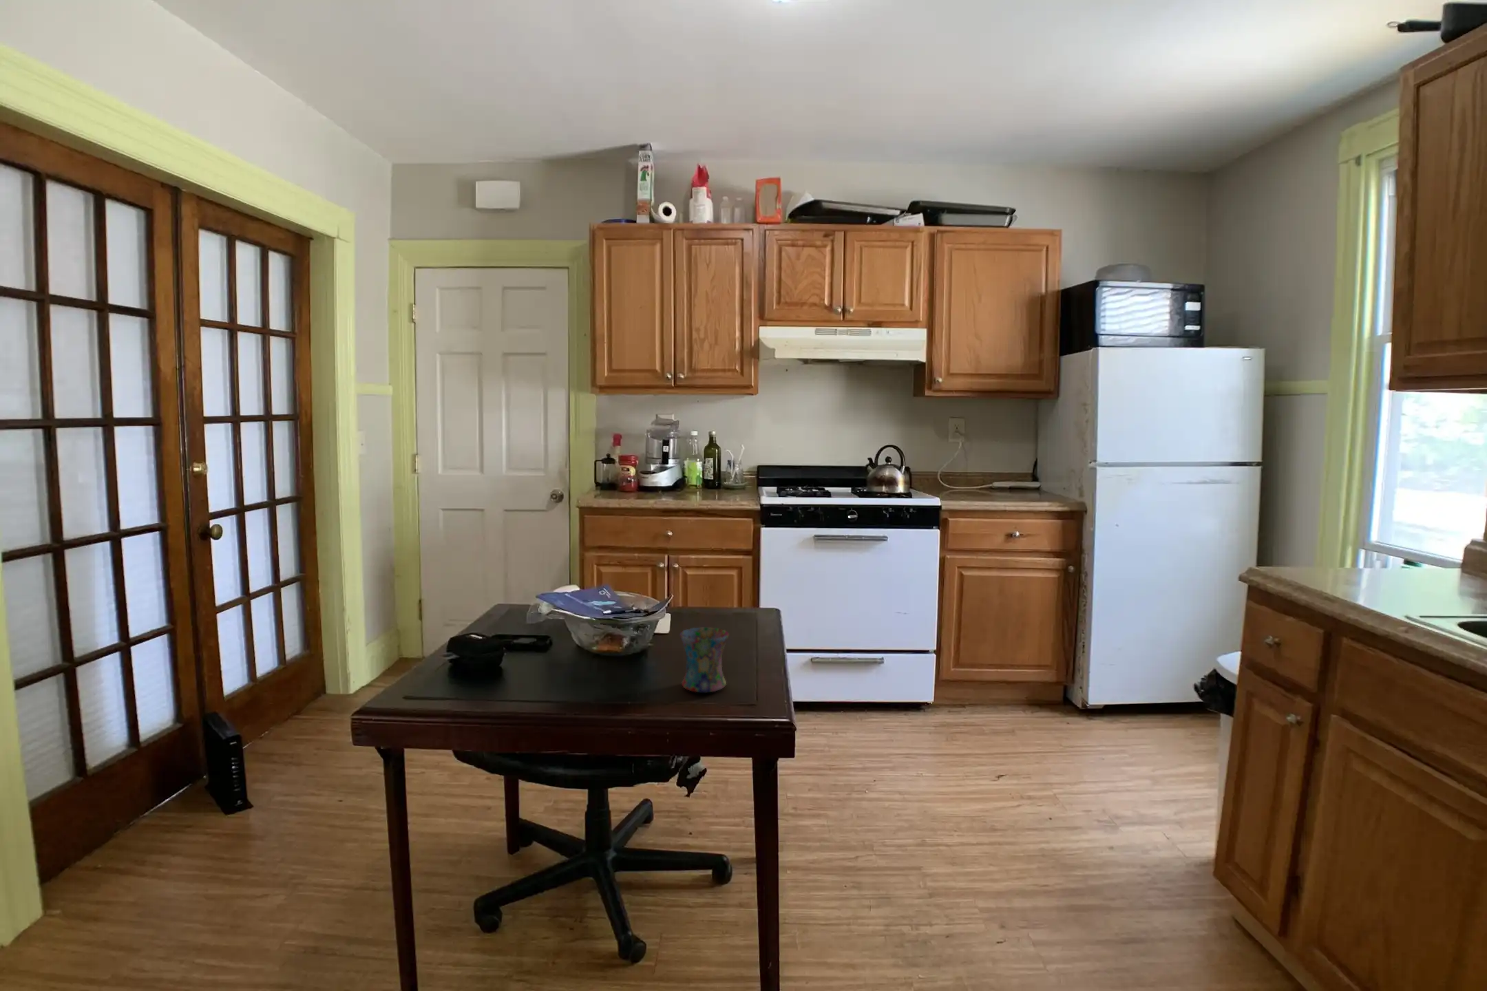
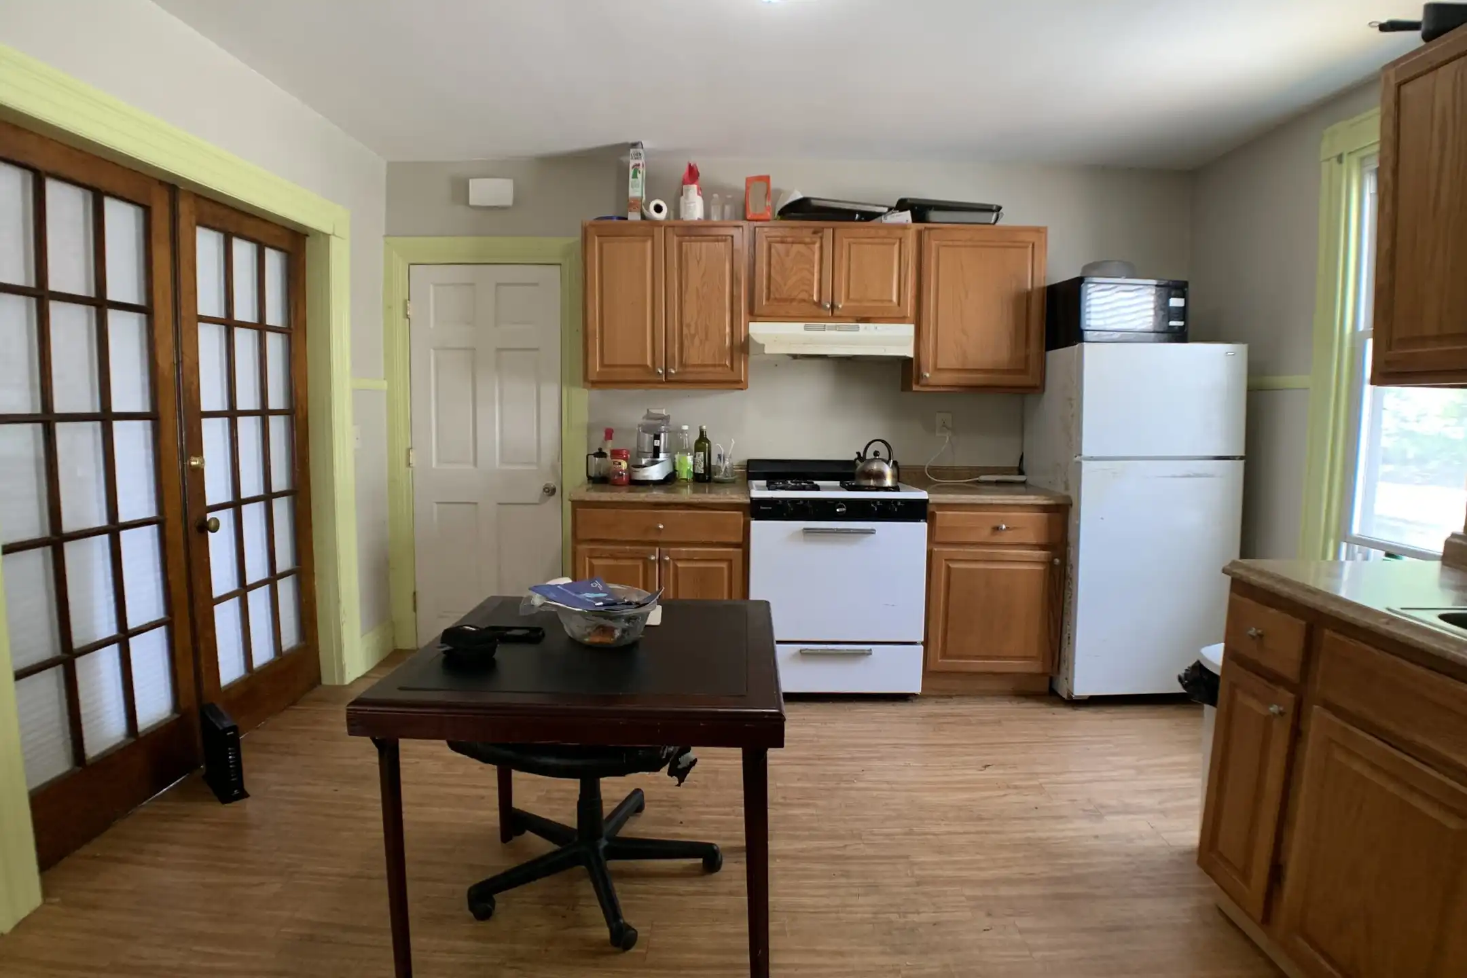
- mug [679,627,730,693]
